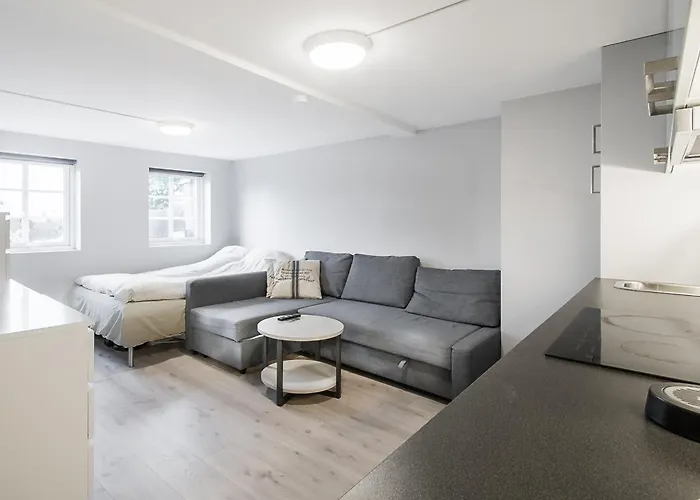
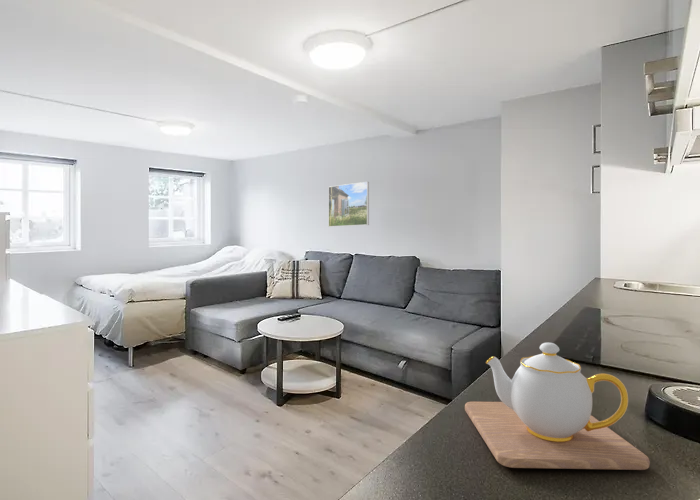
+ teapot [464,342,651,471]
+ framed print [327,181,370,228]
